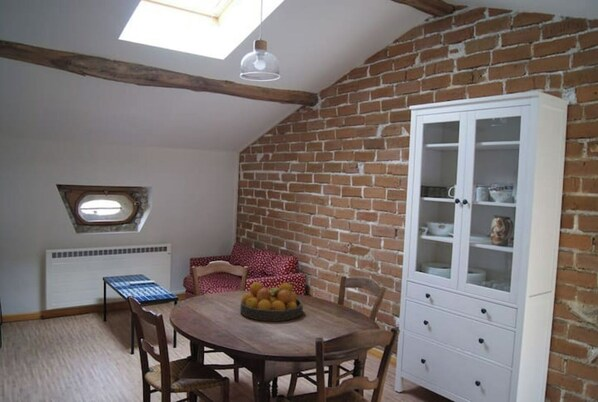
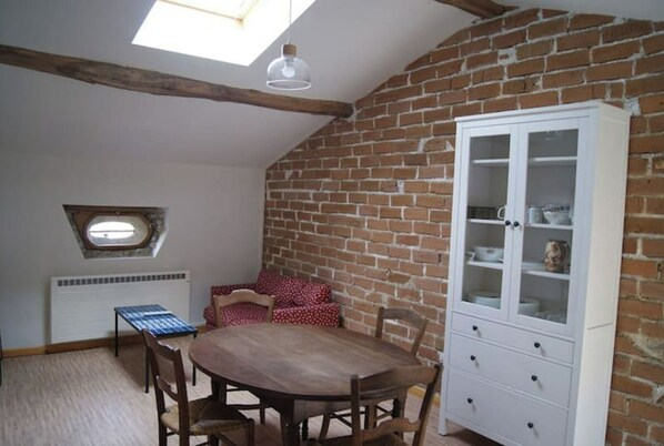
- fruit bowl [239,281,304,322]
